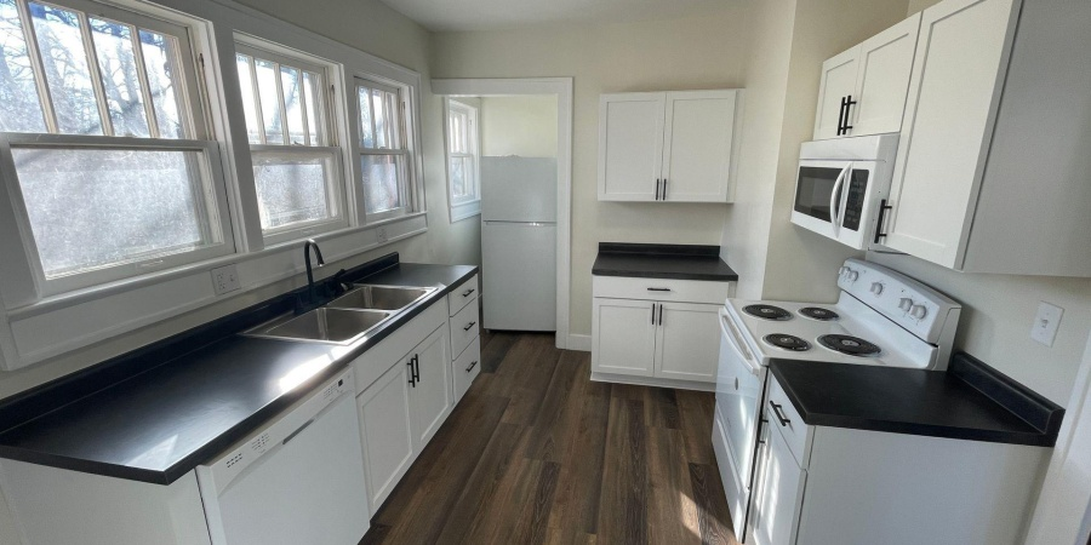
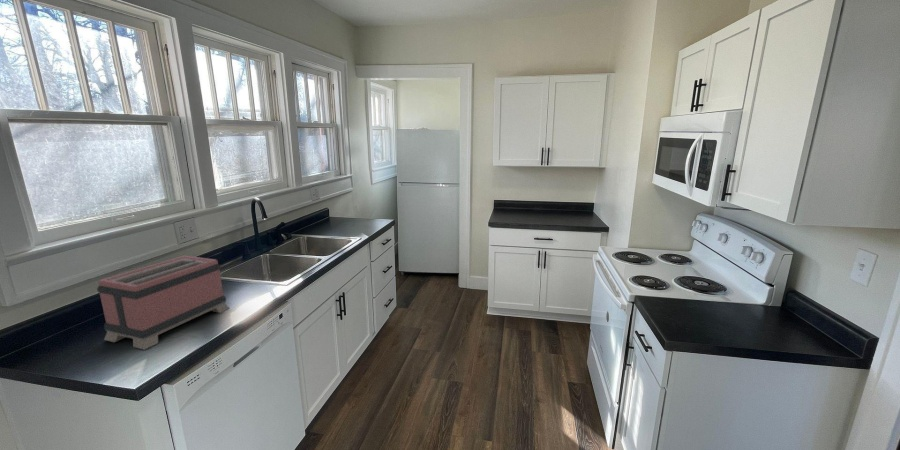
+ toaster [96,255,230,351]
